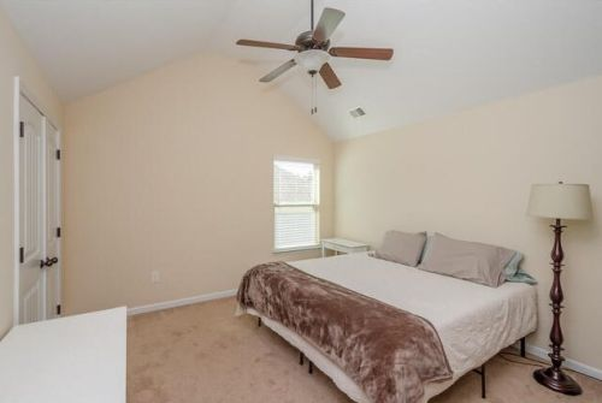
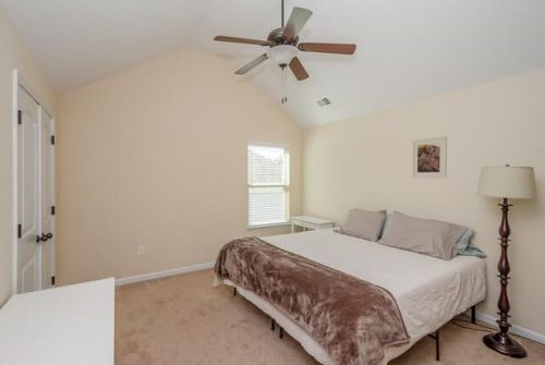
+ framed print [411,135,448,179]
